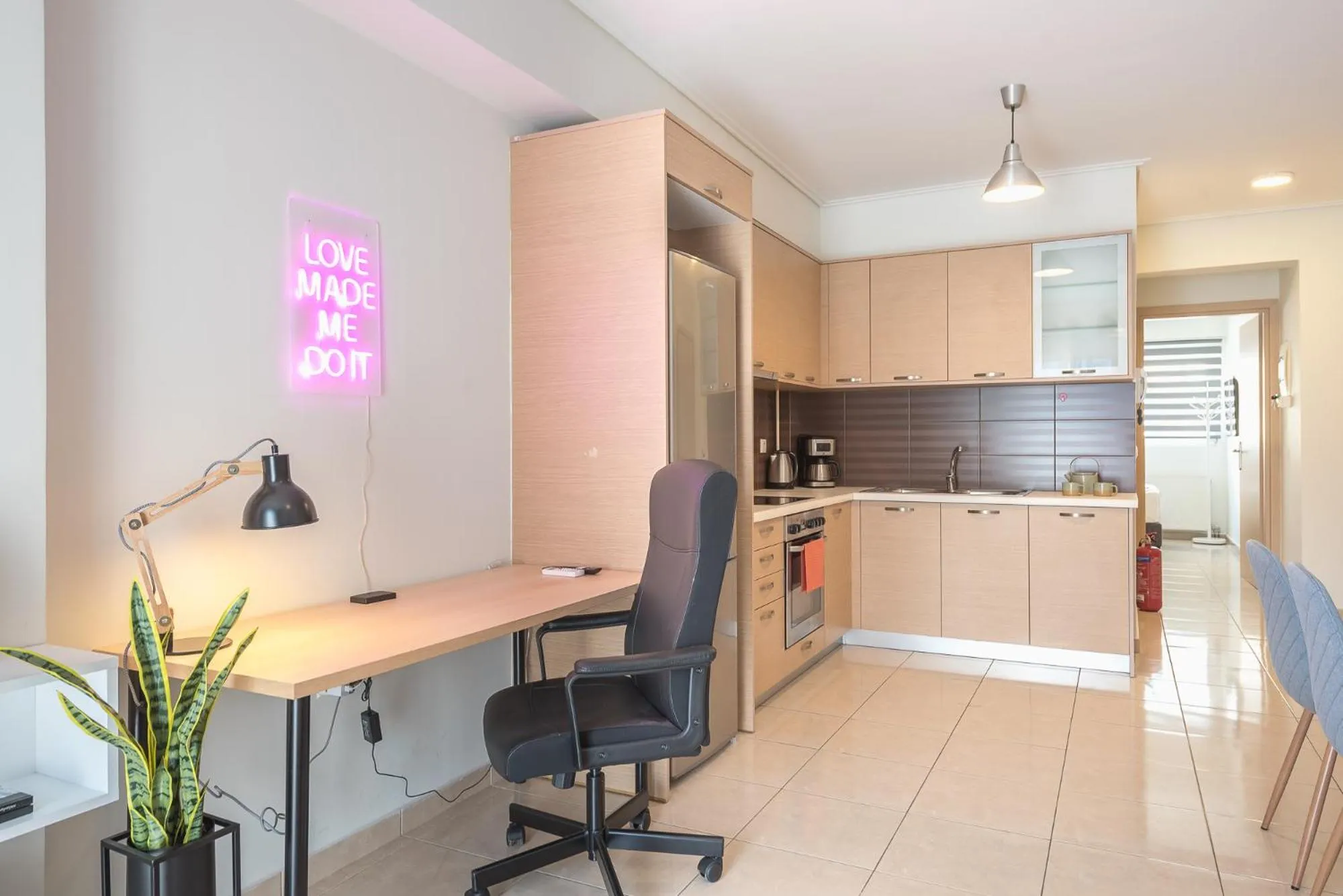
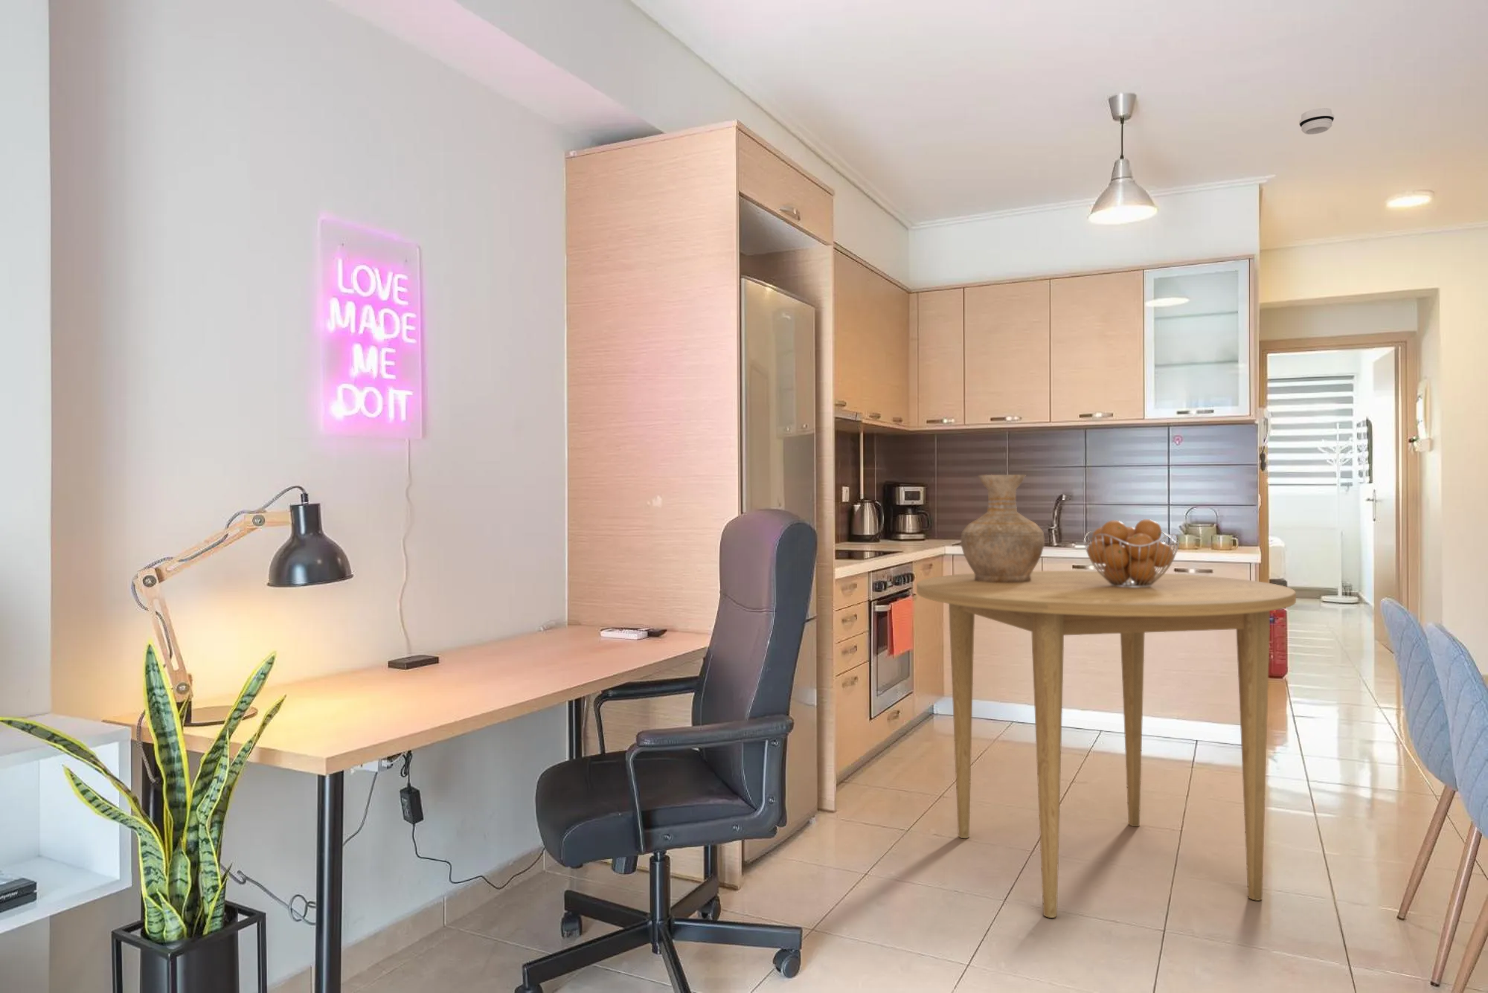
+ dining table [916,570,1296,919]
+ smoke detector [1299,108,1335,135]
+ fruit basket [1082,519,1181,588]
+ vase [959,474,1045,583]
